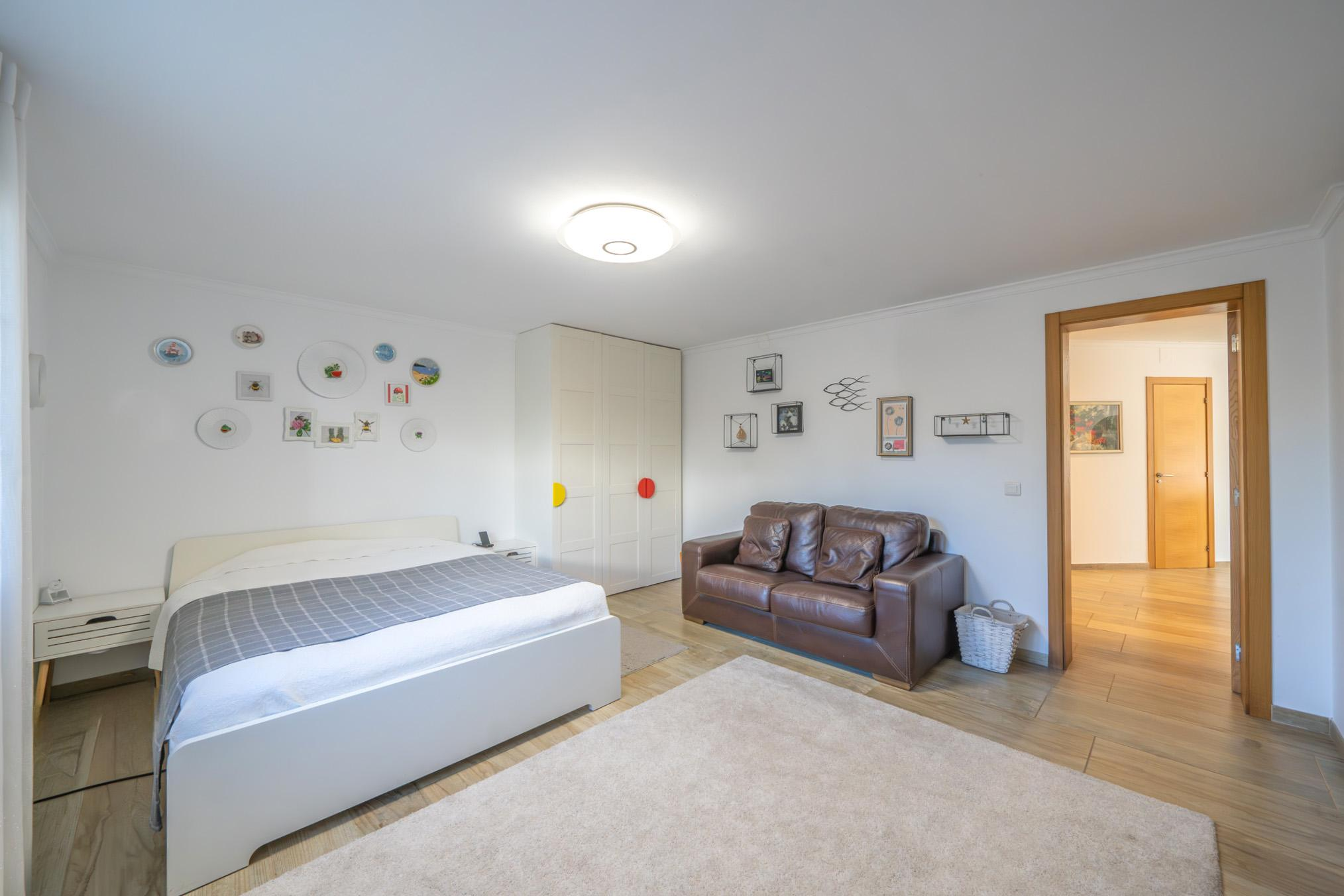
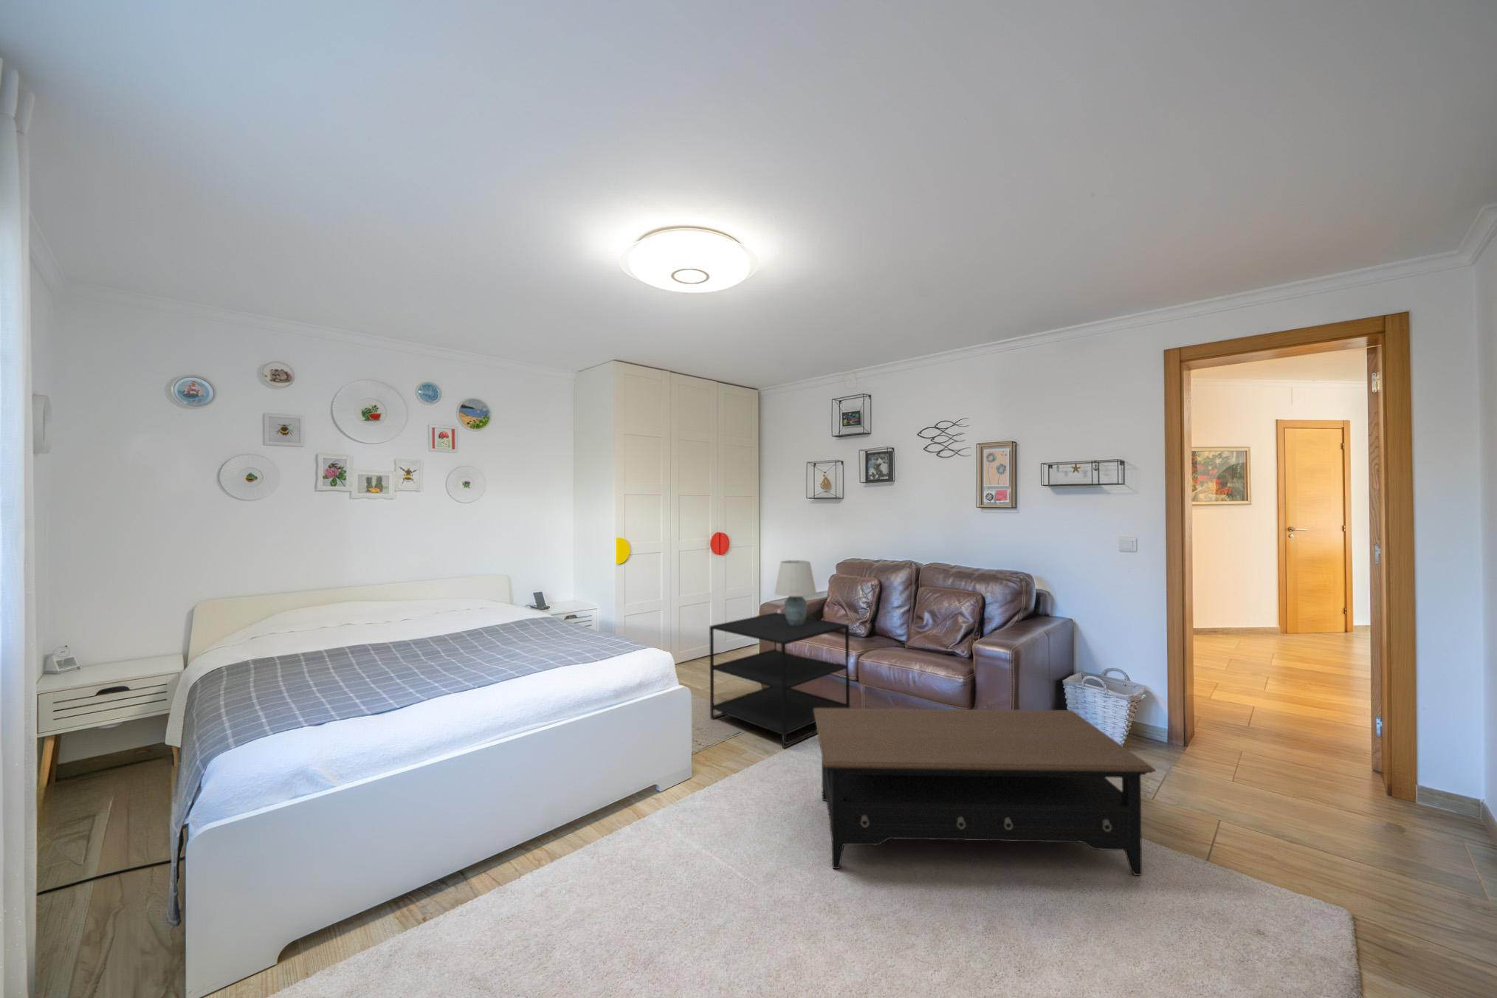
+ table lamp [774,559,818,626]
+ coffee table [813,708,1156,877]
+ side table [708,611,850,750]
